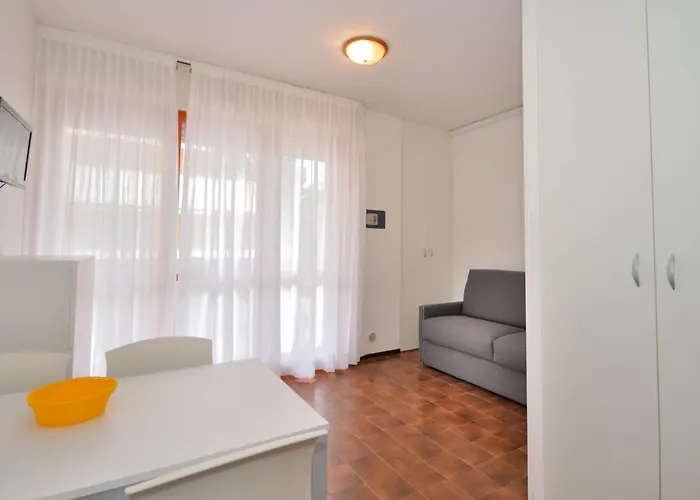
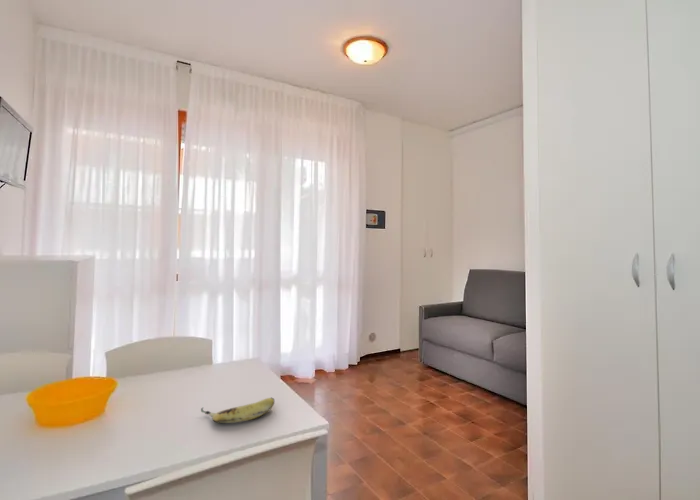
+ fruit [200,397,276,424]
